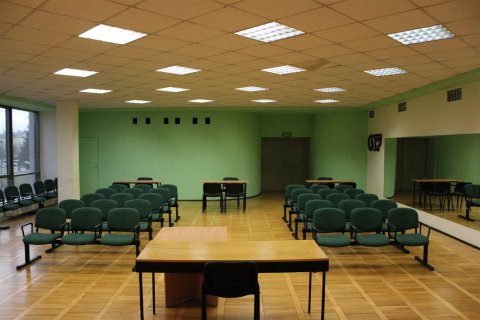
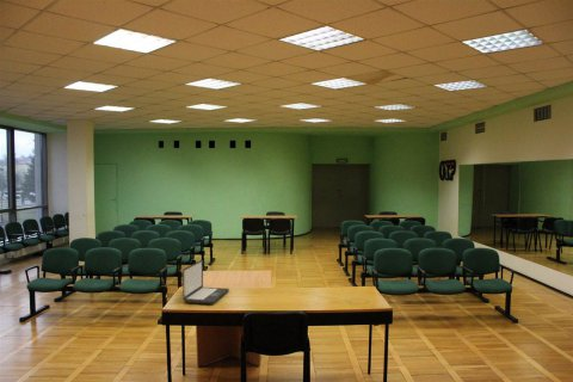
+ laptop [181,259,229,306]
